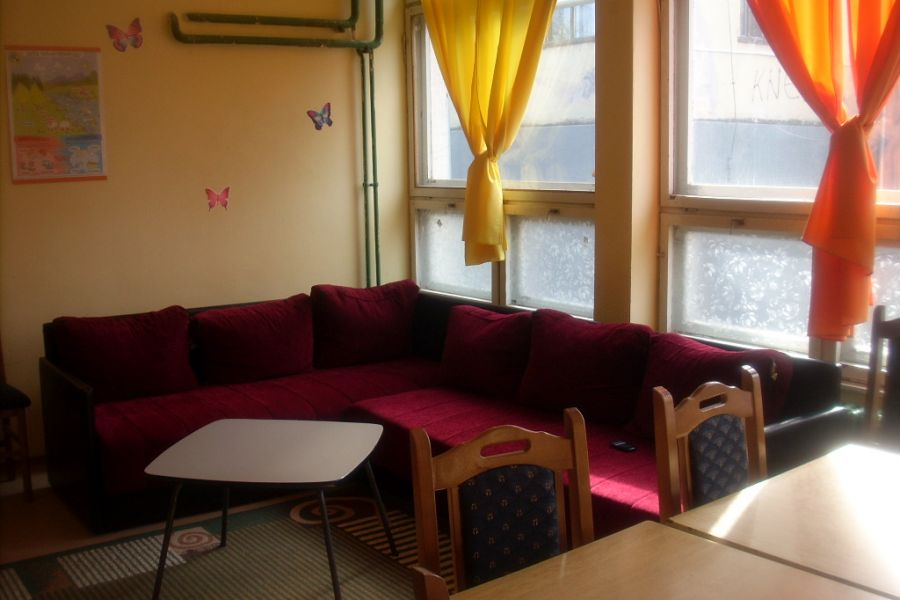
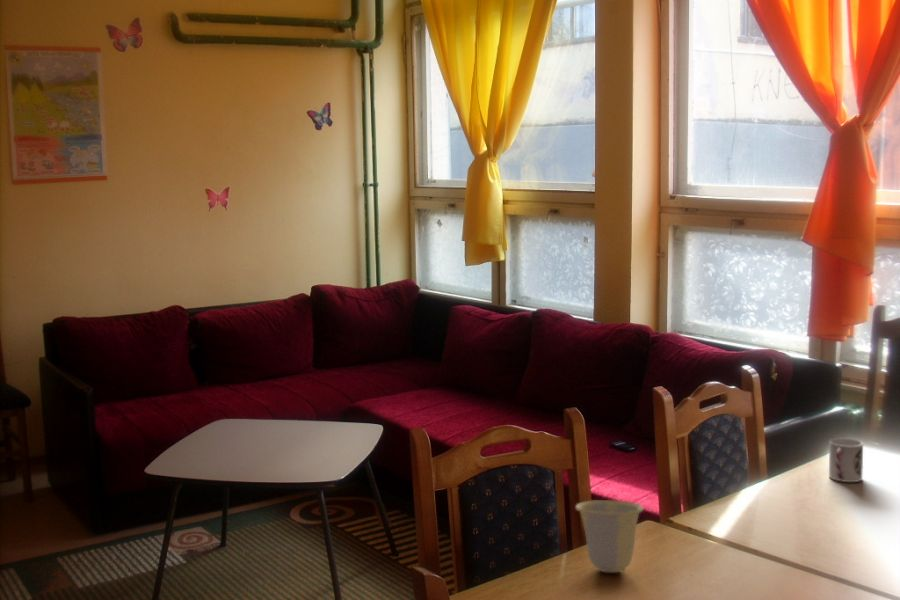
+ cup [574,499,645,573]
+ cup [828,437,864,483]
